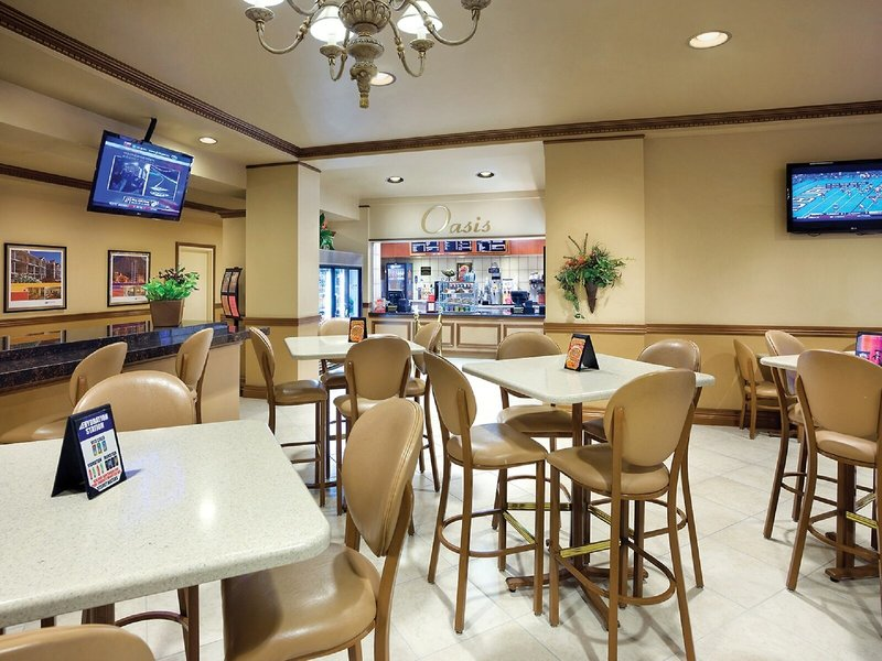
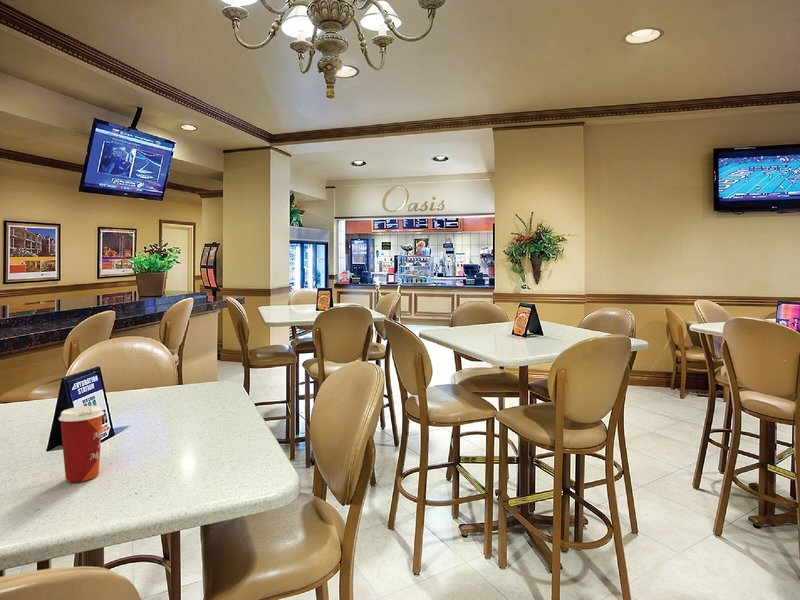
+ paper cup [58,405,105,483]
